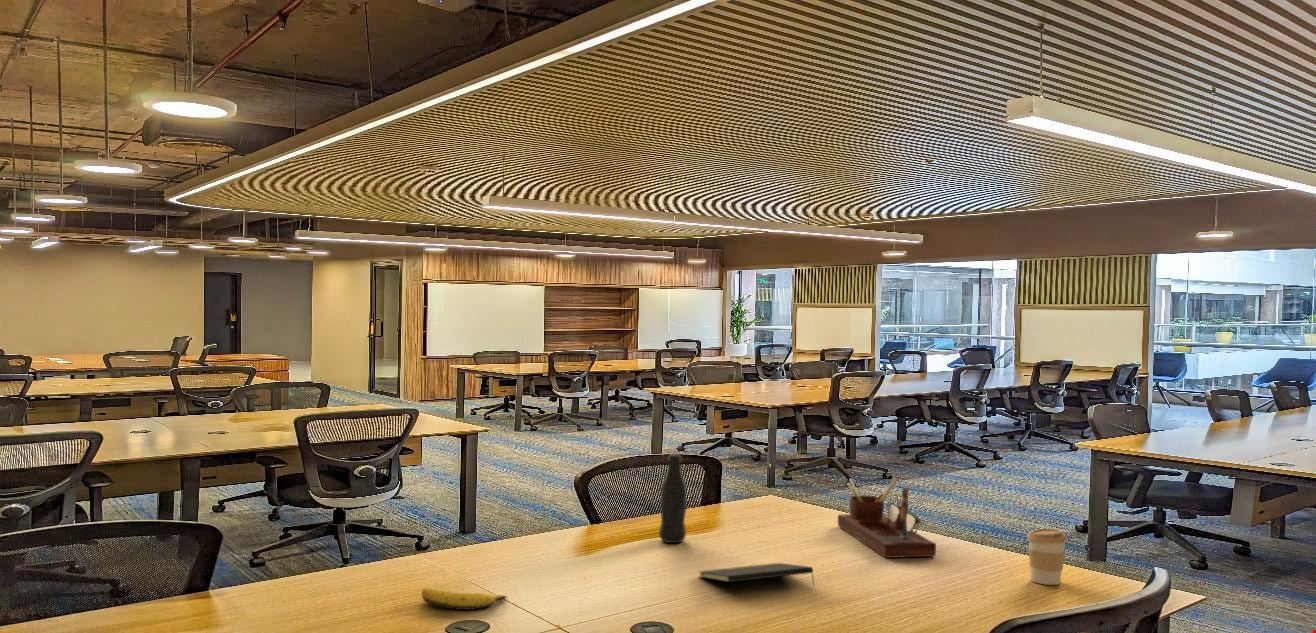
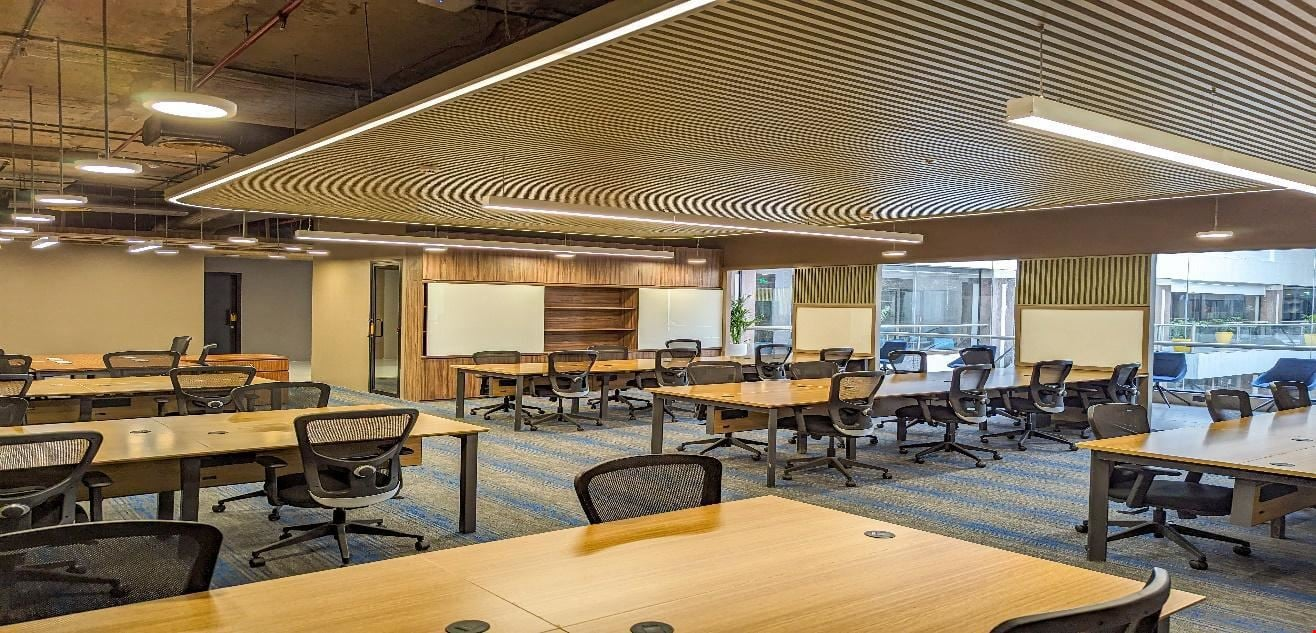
- bottle [658,453,688,544]
- desk organizer [837,476,937,559]
- notepad [697,562,815,586]
- coffee cup [1026,528,1068,586]
- banana [421,586,508,611]
